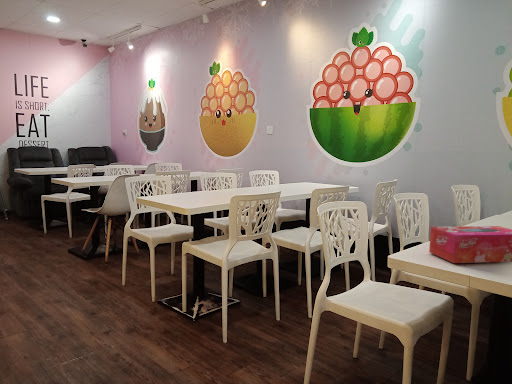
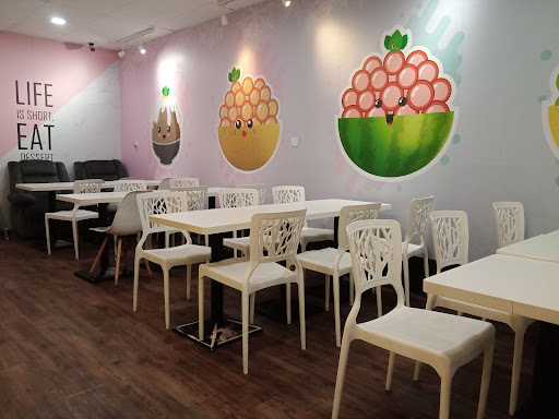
- tissue box [428,225,512,264]
